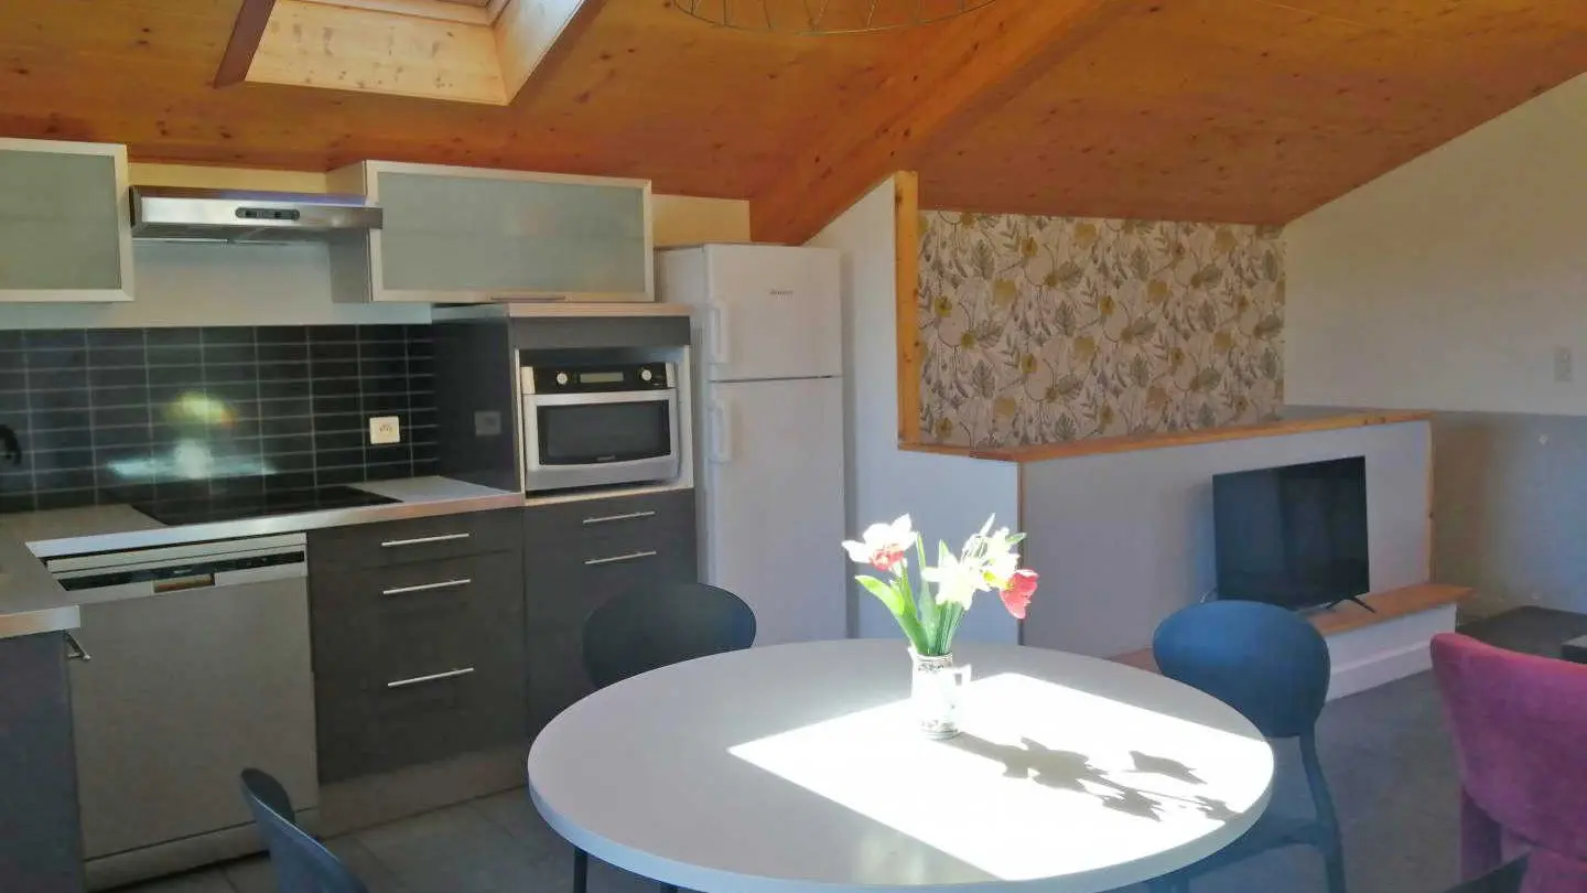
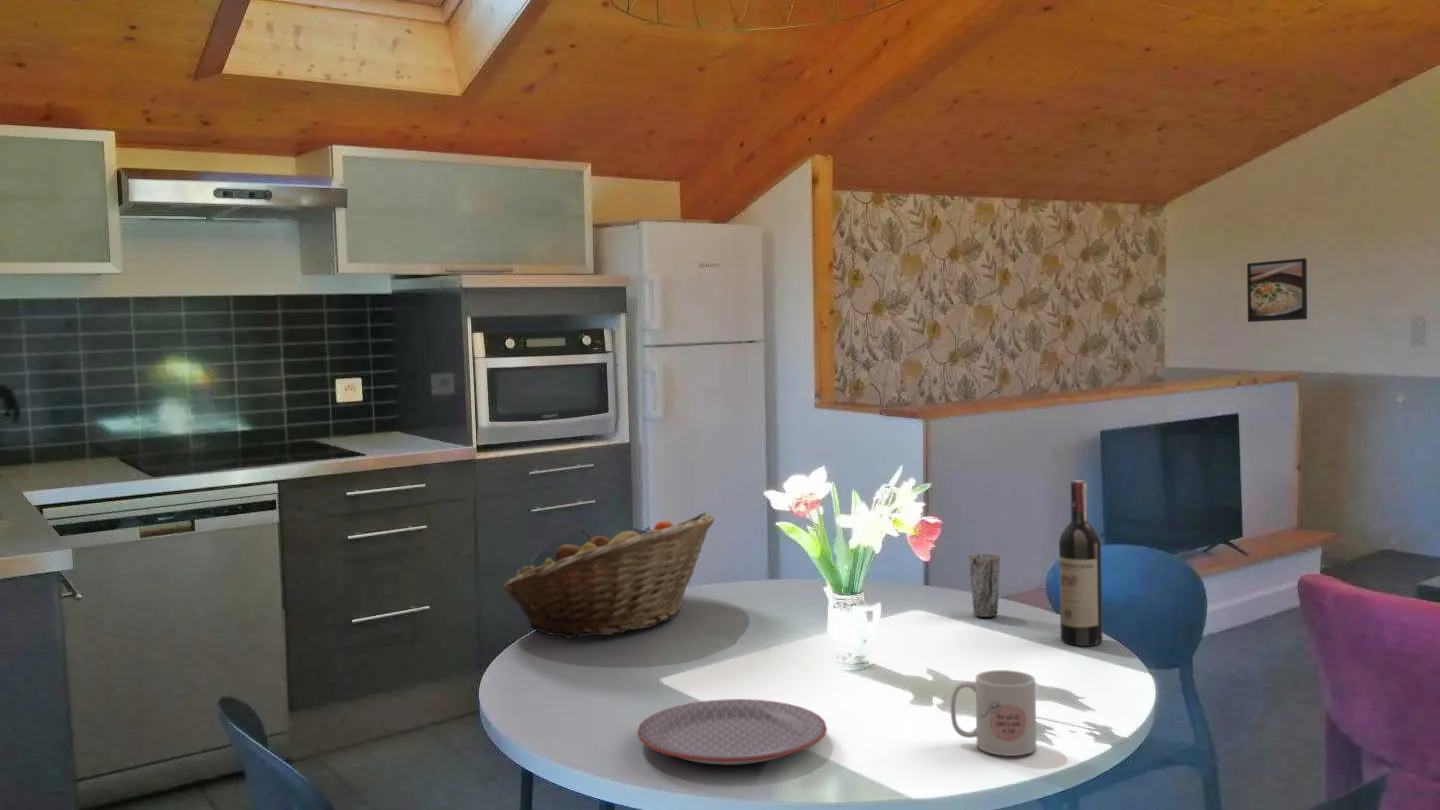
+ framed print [1246,257,1308,323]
+ plate [636,698,828,766]
+ wine bottle [1058,480,1103,647]
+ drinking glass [968,553,1001,618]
+ mug [950,669,1037,757]
+ fruit basket [501,511,716,639]
